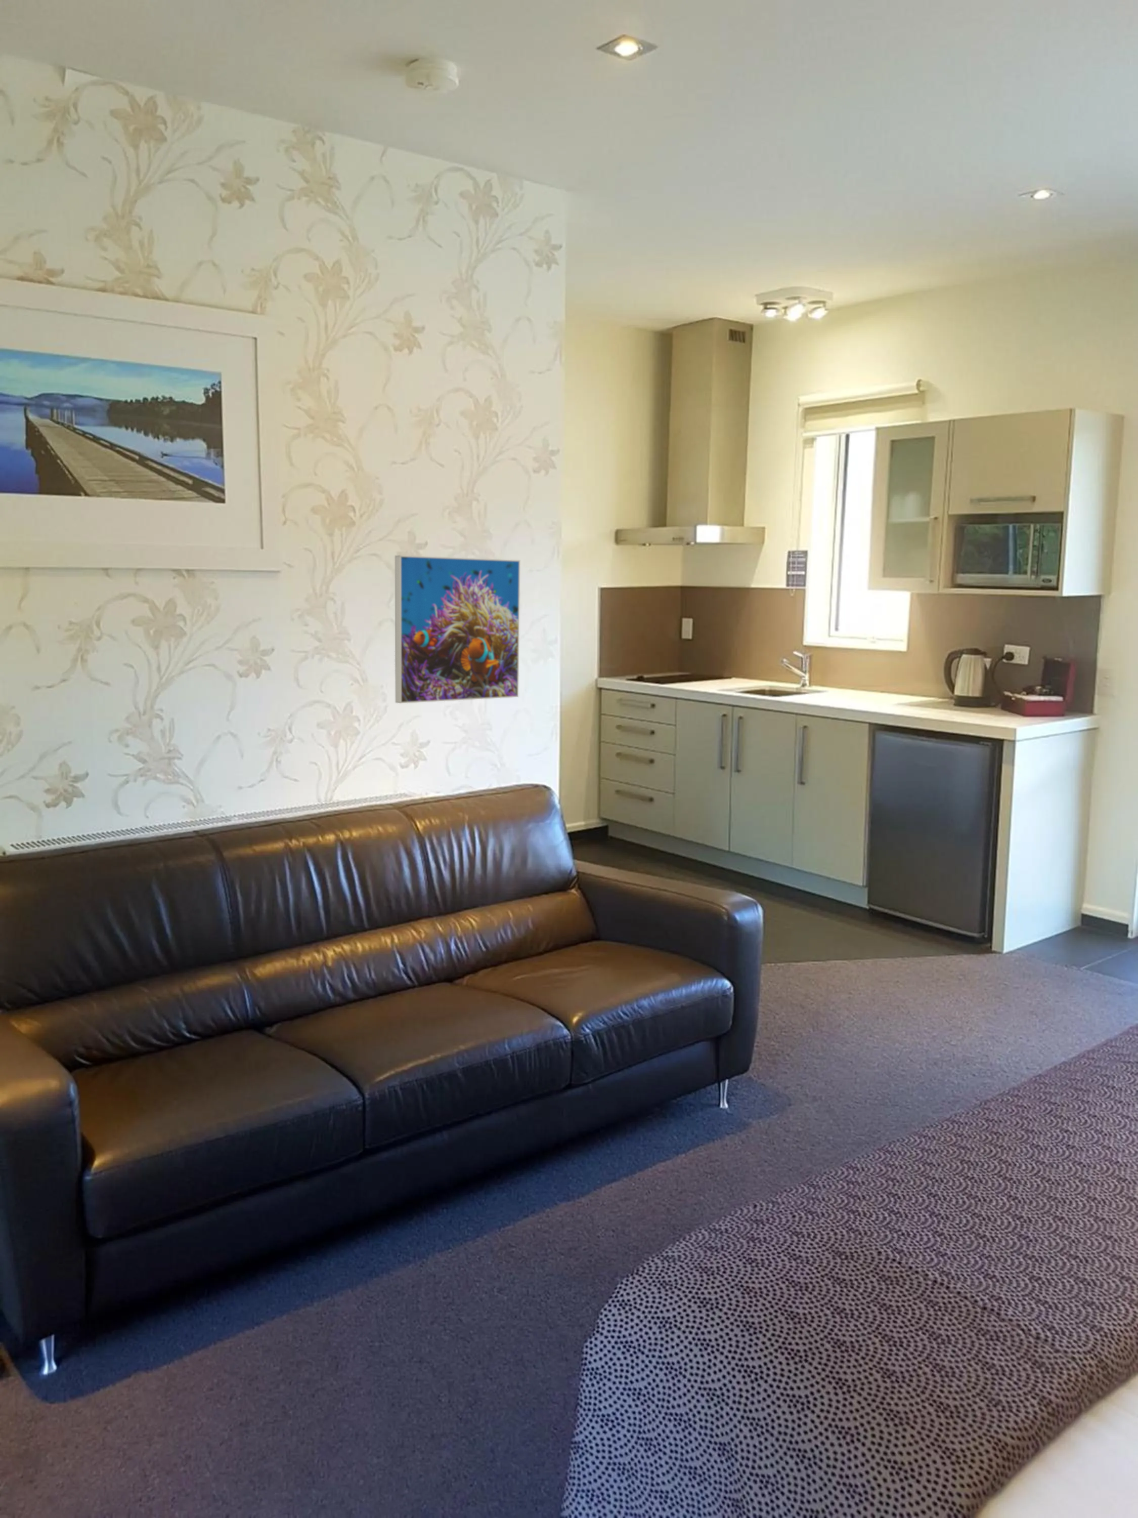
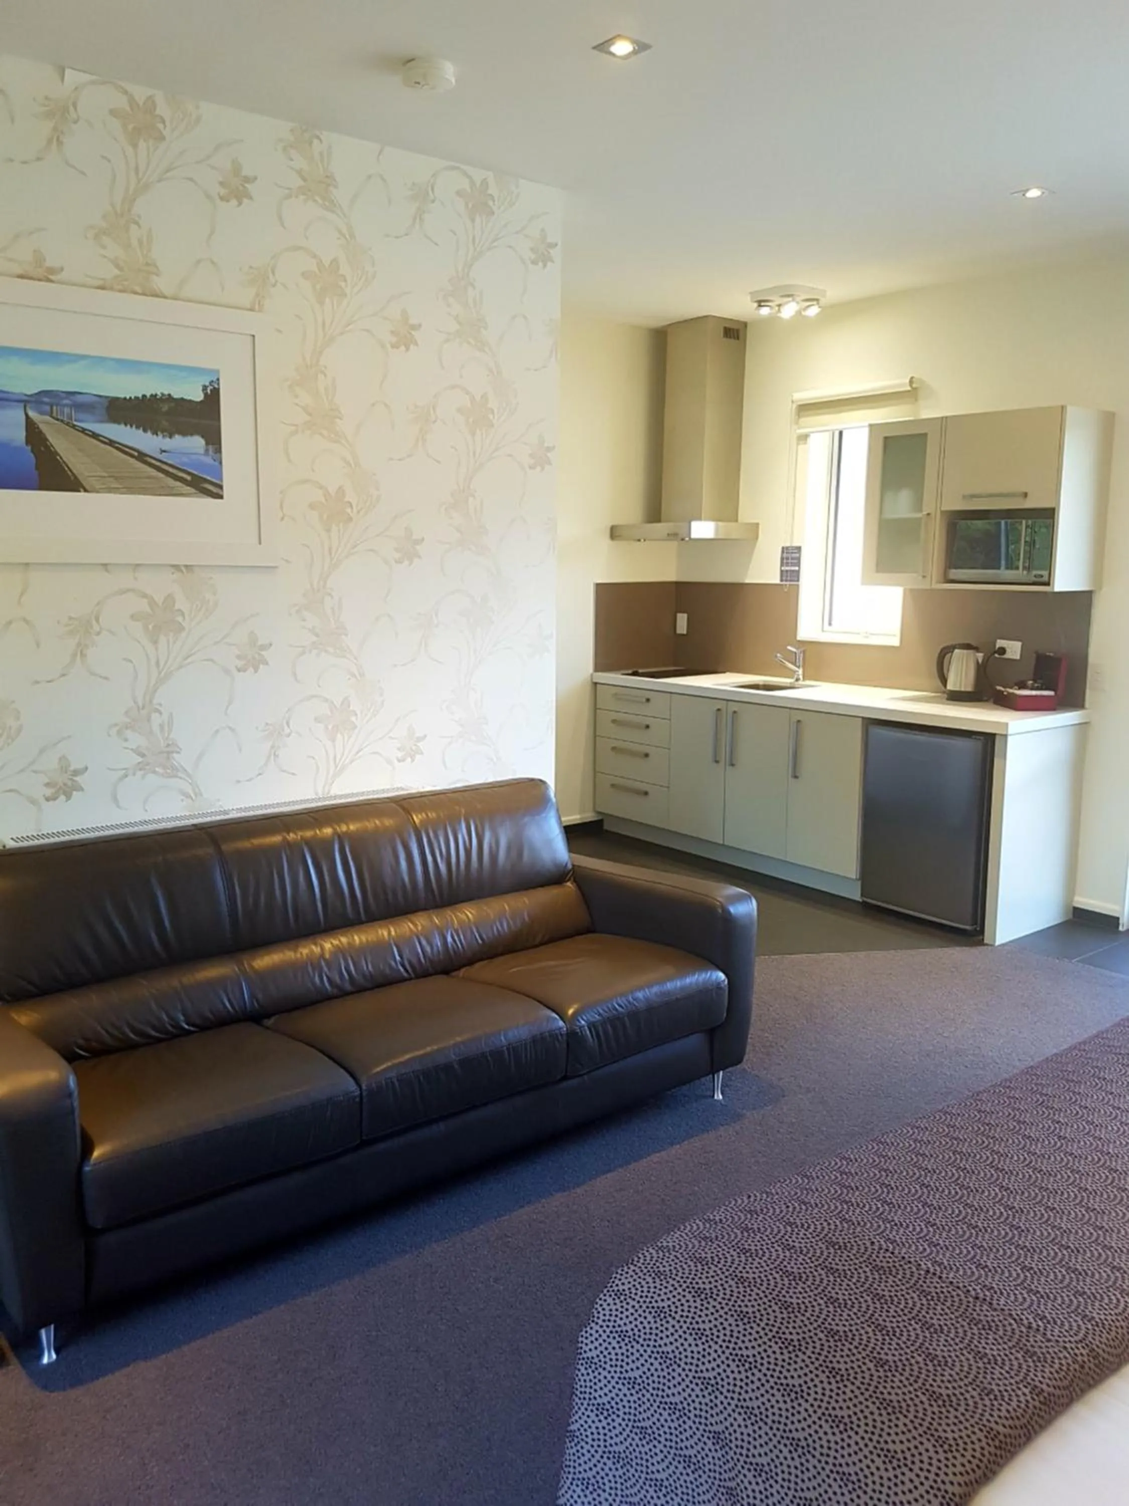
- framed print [394,555,520,704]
